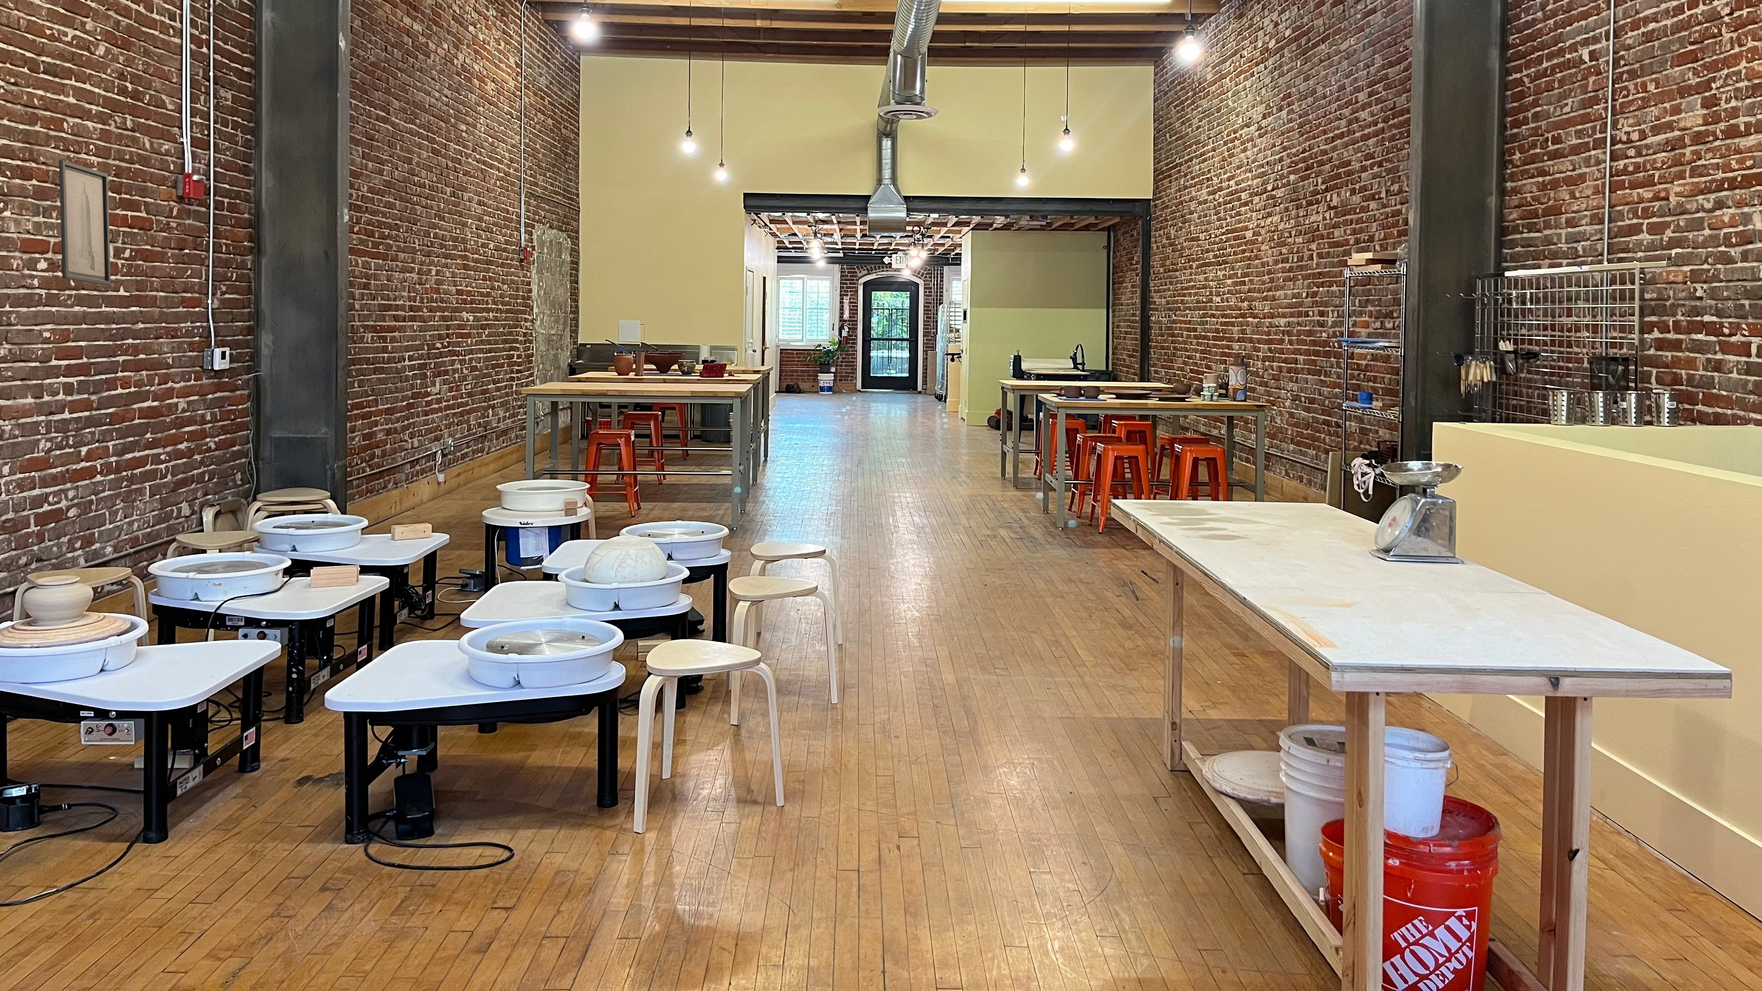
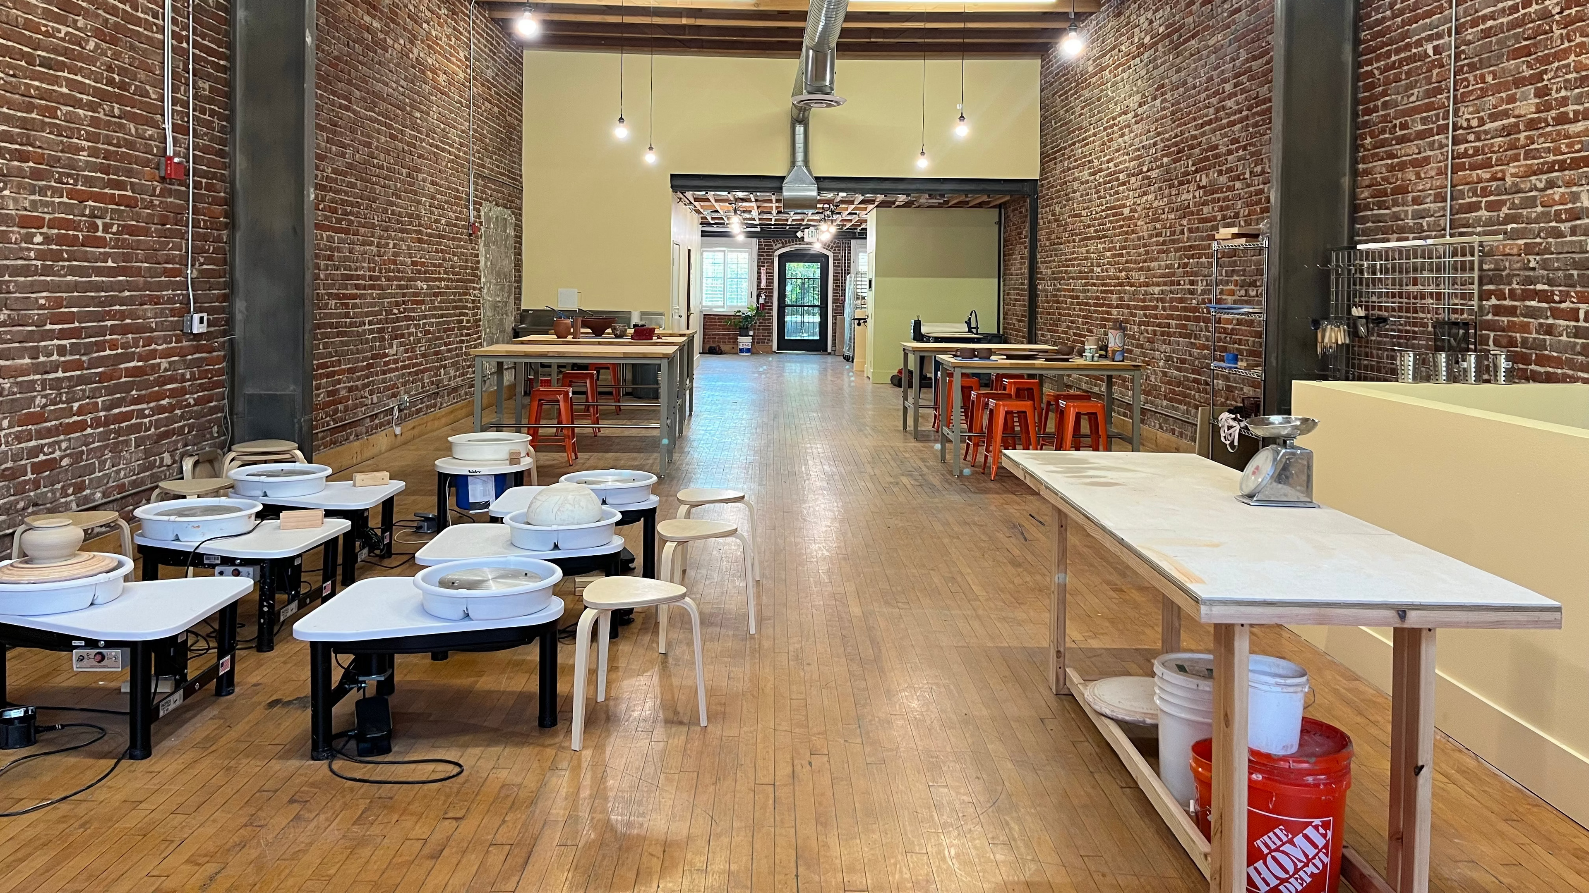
- wall art [59,160,111,286]
